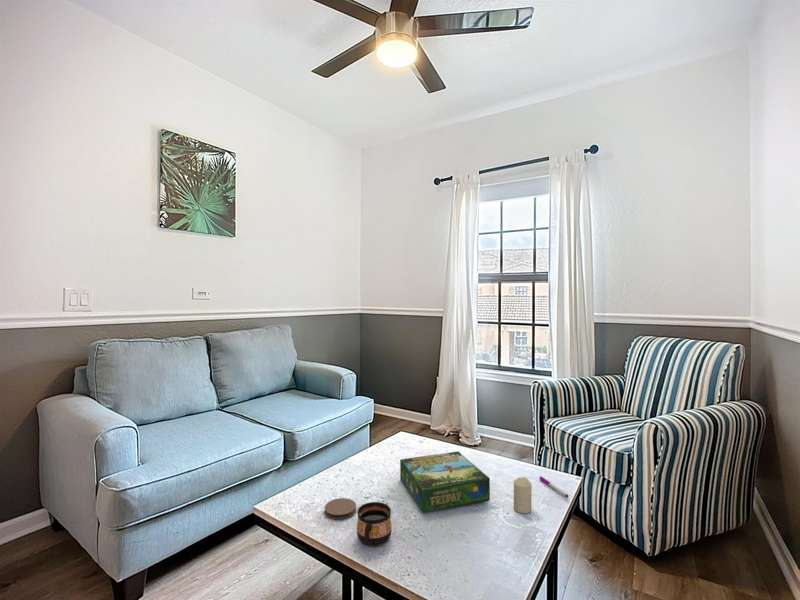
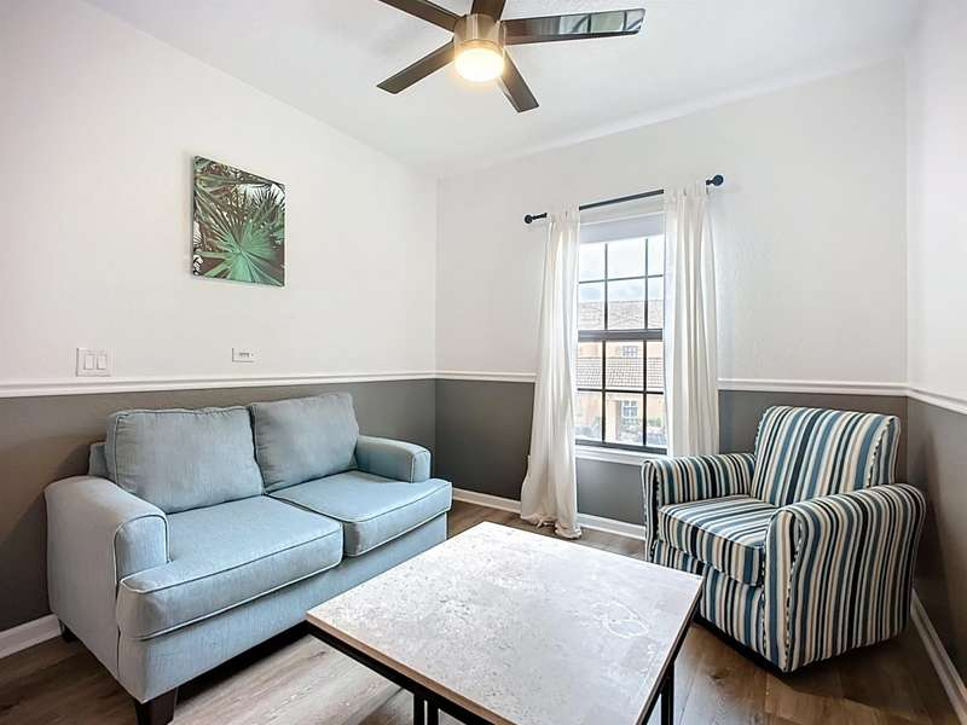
- coaster [324,497,357,520]
- candle [513,476,533,515]
- cup [356,501,392,547]
- pen [539,476,570,498]
- board game [399,450,491,514]
